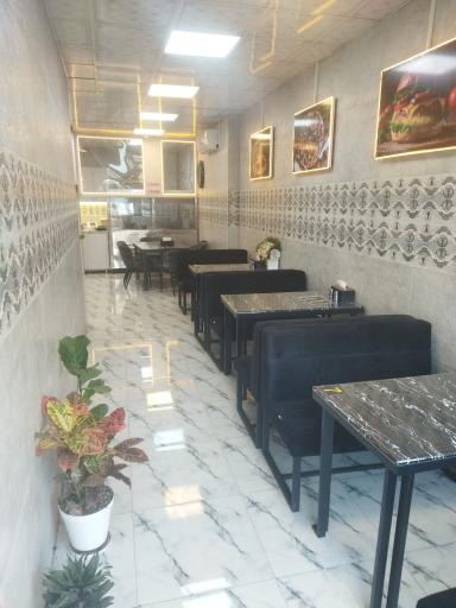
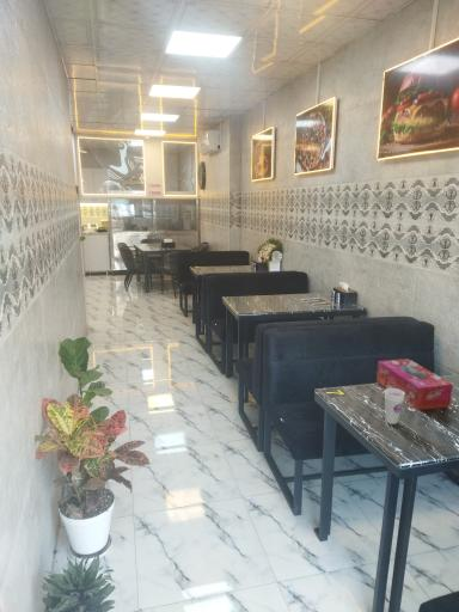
+ cup [384,388,405,426]
+ tissue box [375,357,454,411]
